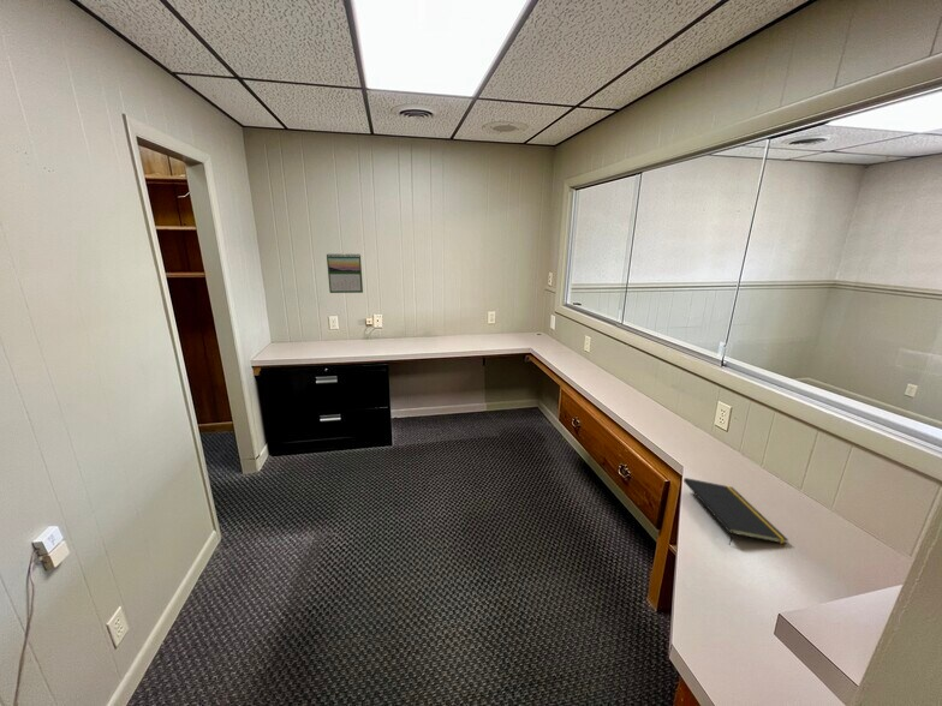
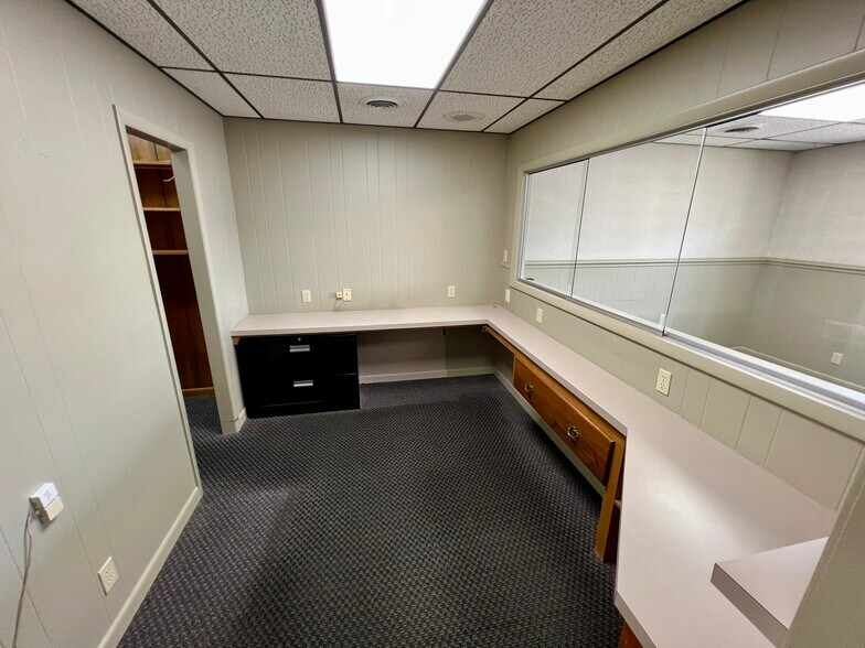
- calendar [326,252,364,294]
- notepad [682,477,789,546]
